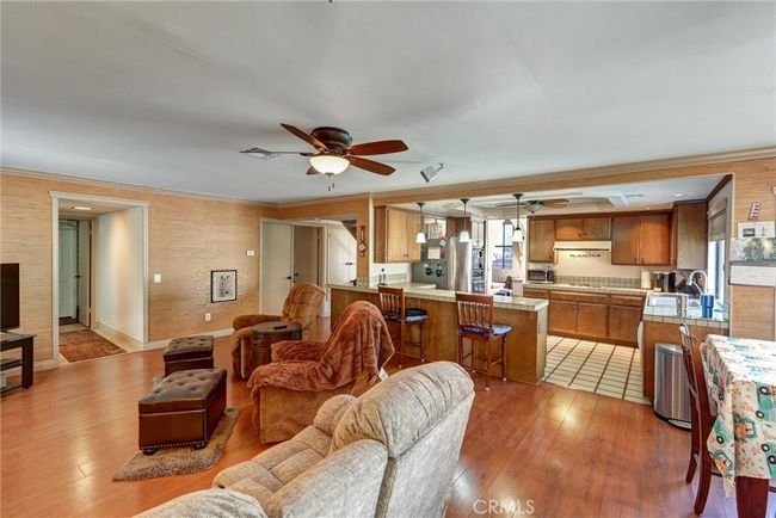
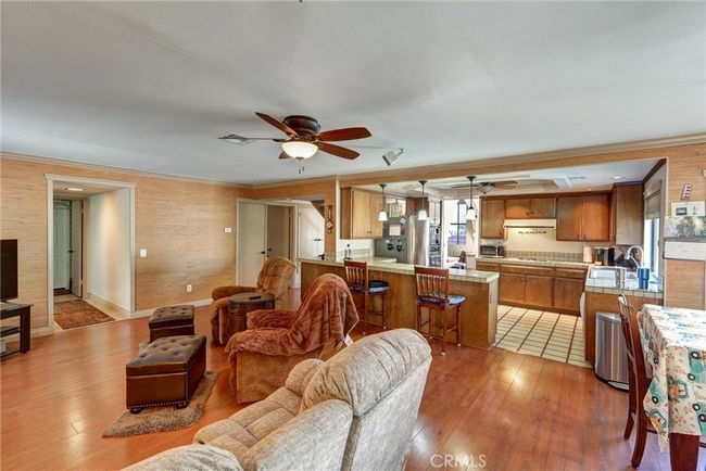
- wall art [209,269,239,304]
